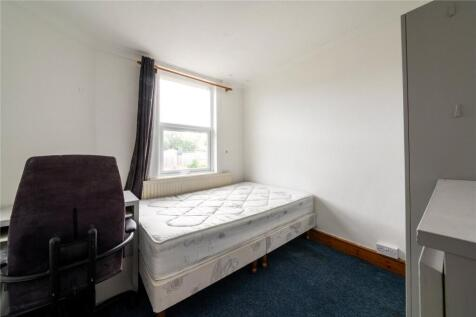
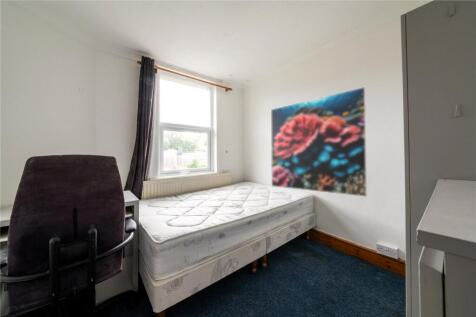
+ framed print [270,86,368,198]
